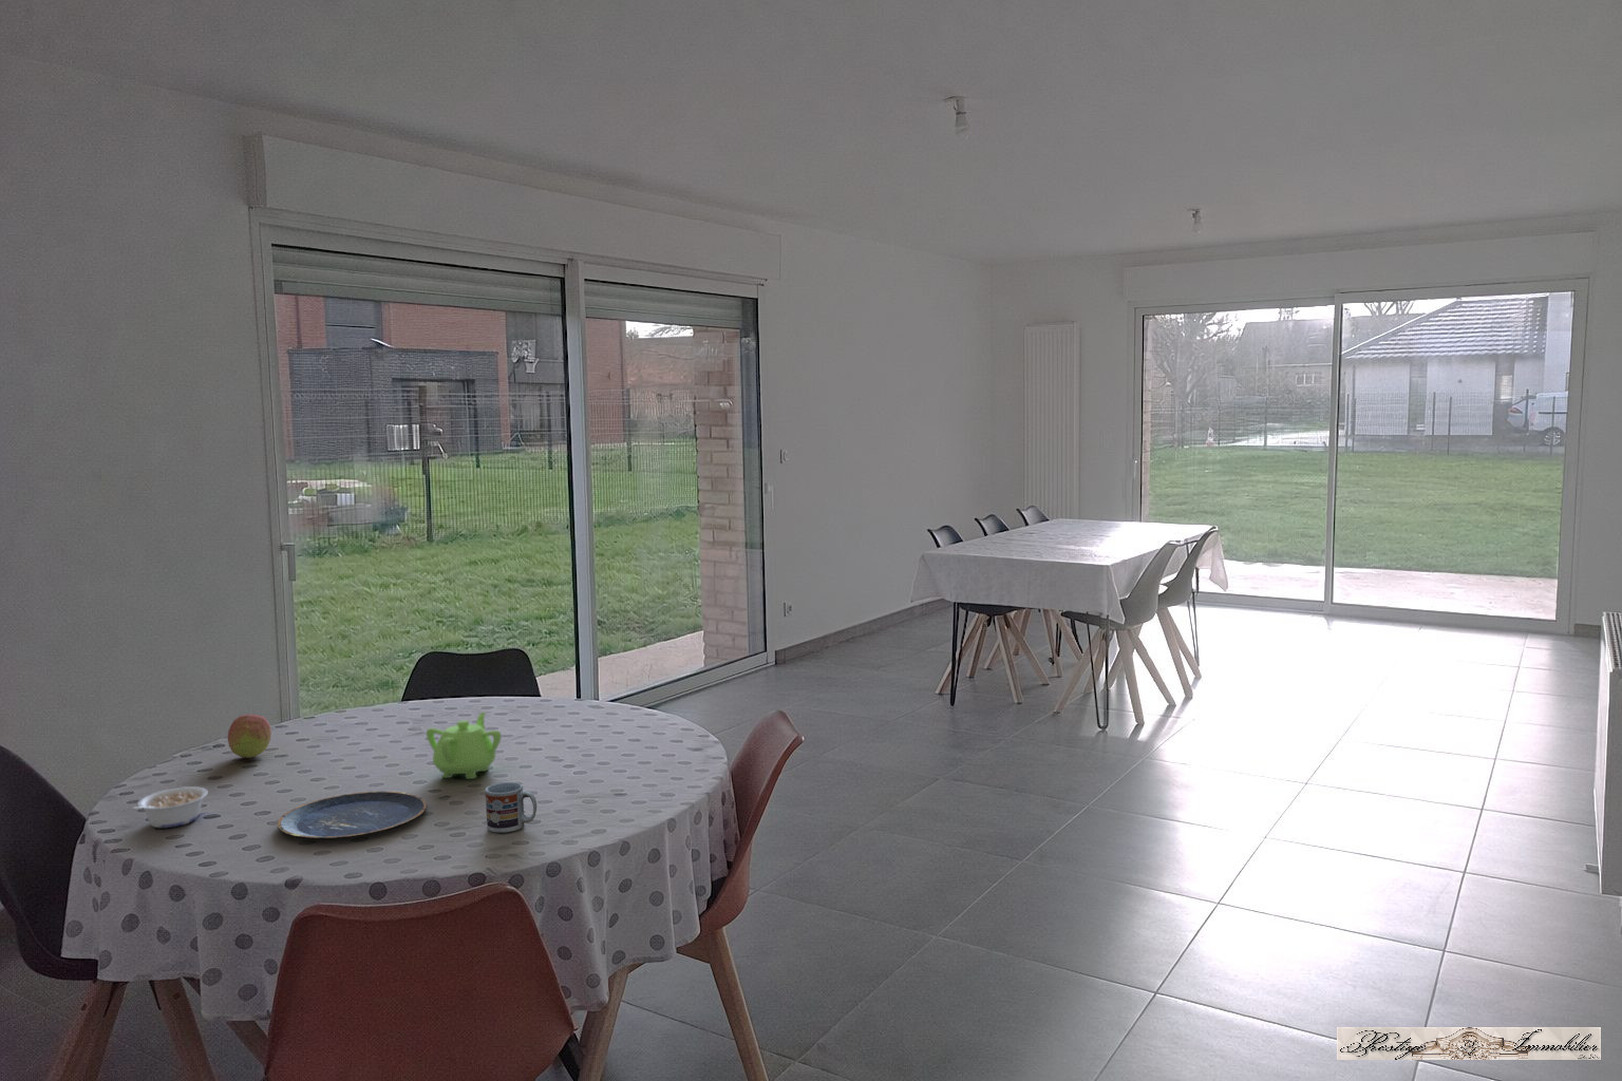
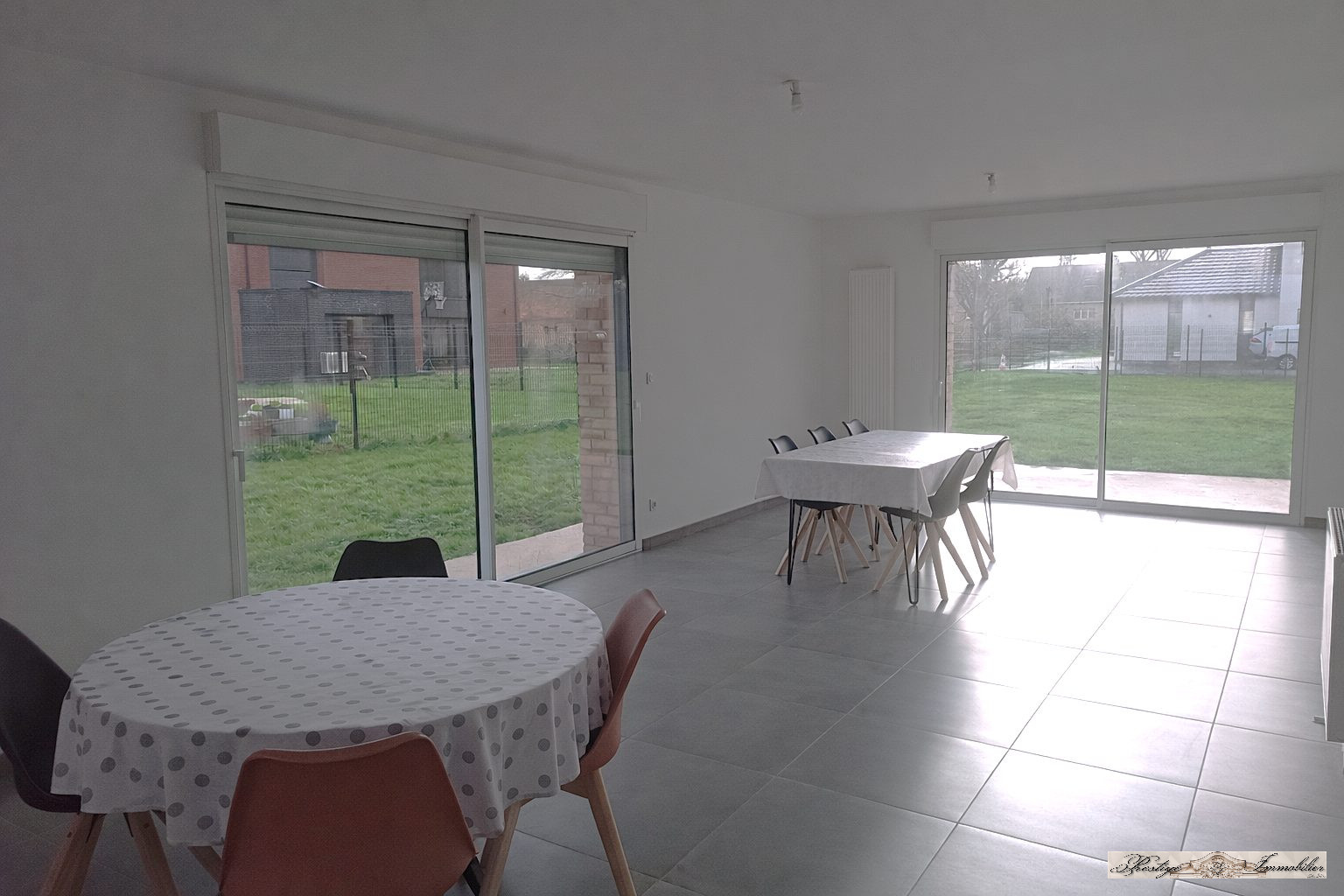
- plate [276,790,427,841]
- cup [484,782,537,832]
- teapot [426,712,502,781]
- legume [130,785,209,829]
- fruit [227,713,273,759]
